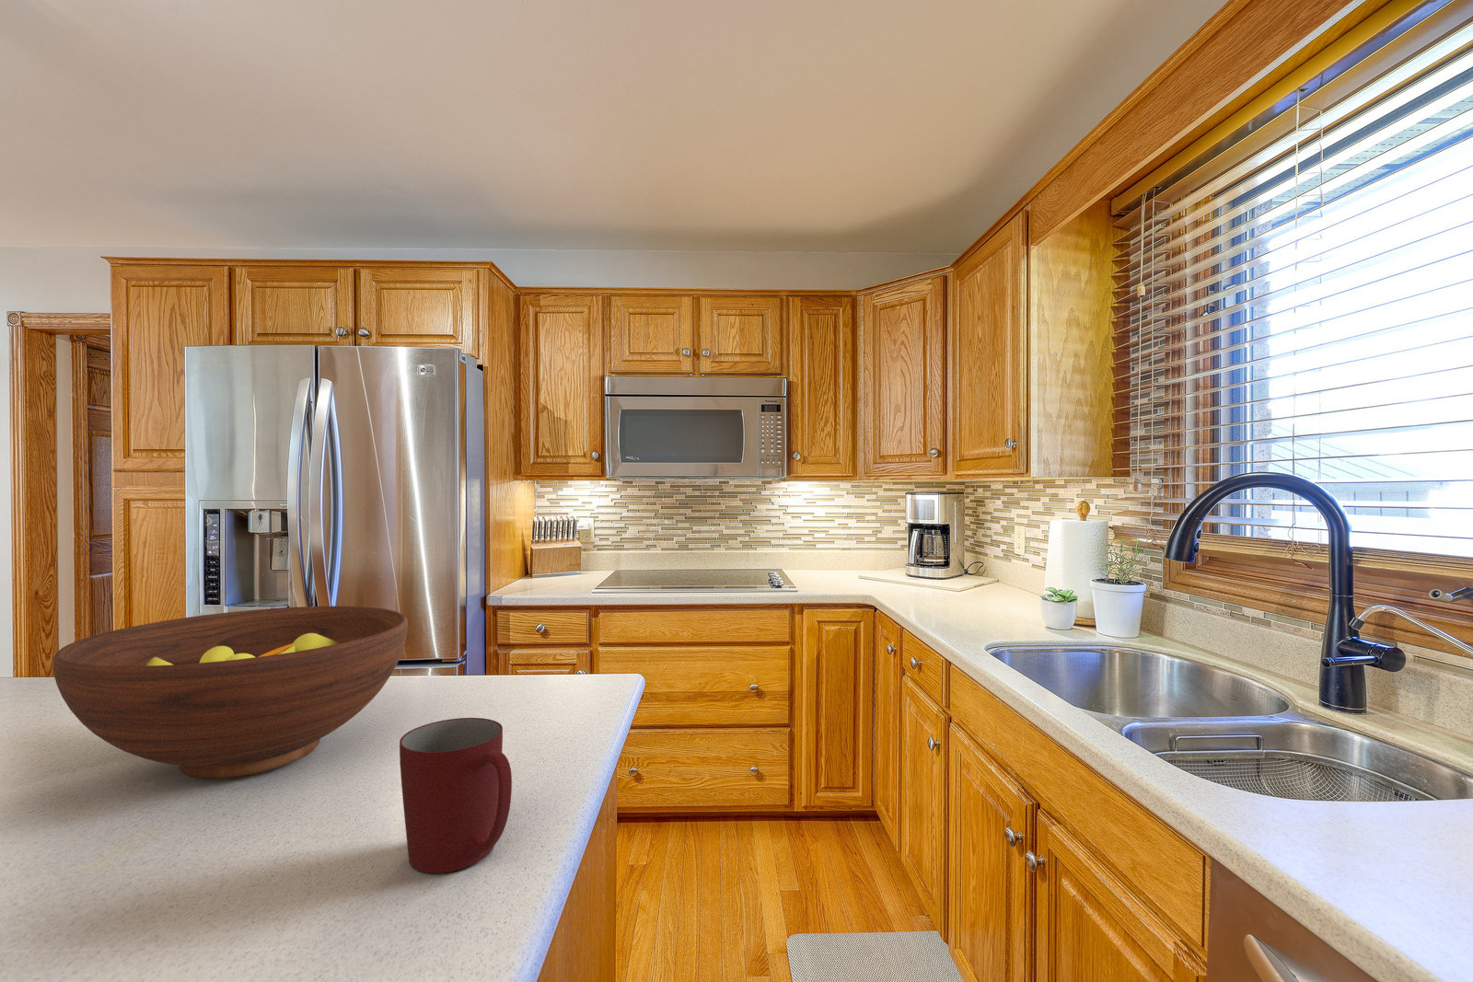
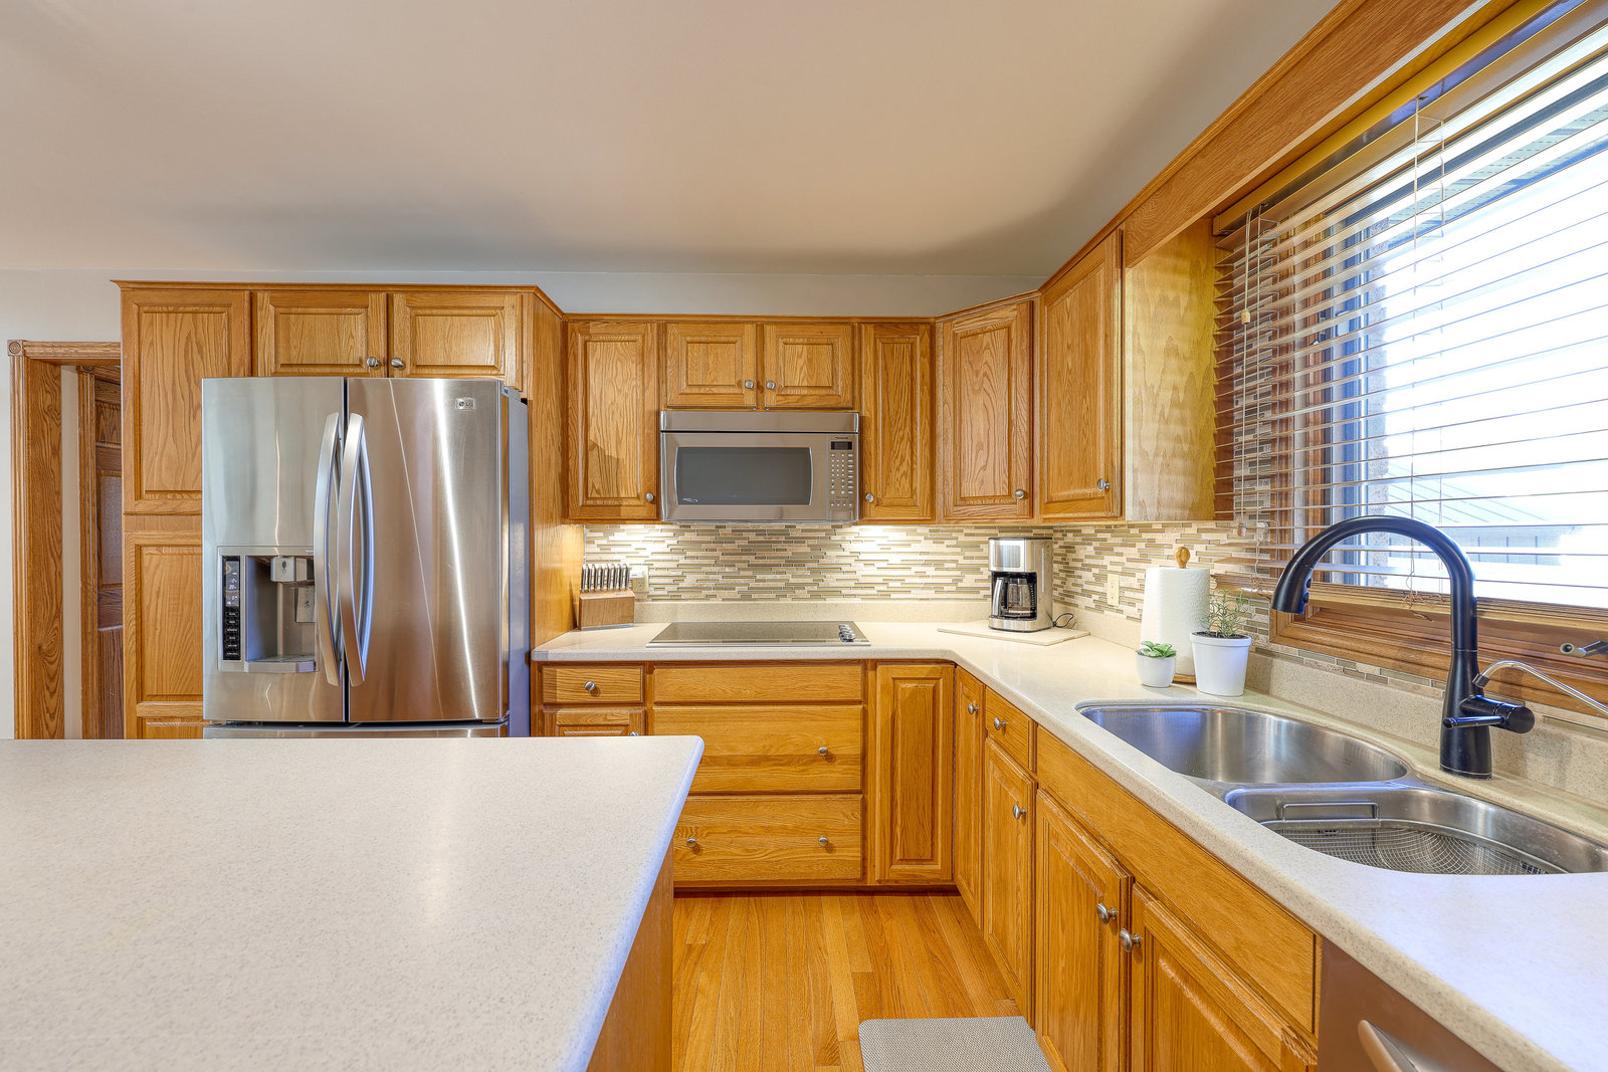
- fruit bowl [52,606,409,779]
- mug [399,717,513,873]
